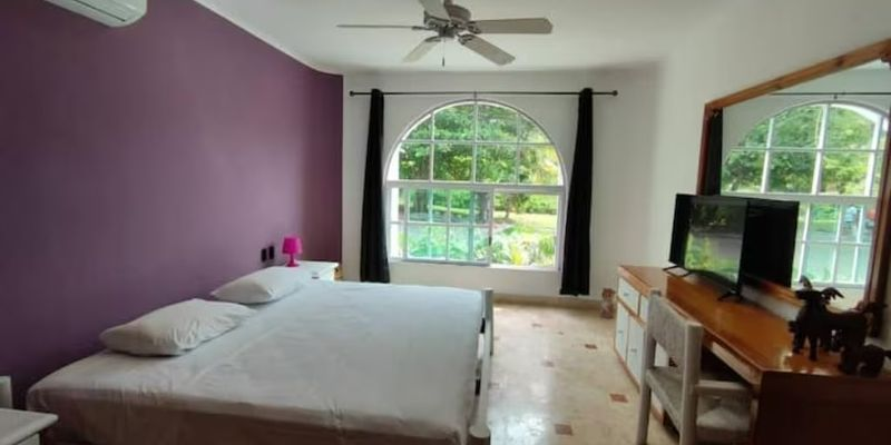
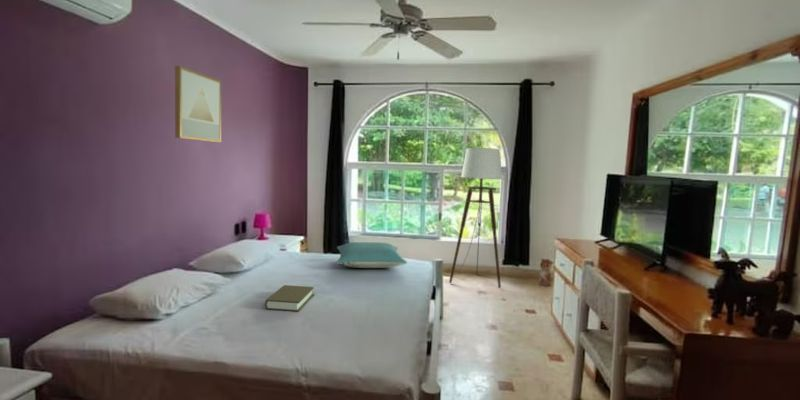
+ wall art [174,65,223,143]
+ pillow [336,241,408,269]
+ floor lamp [443,147,503,289]
+ book [264,284,315,312]
